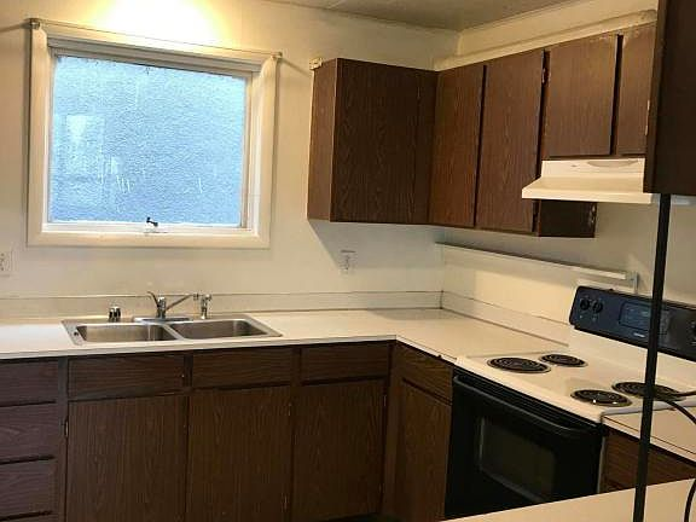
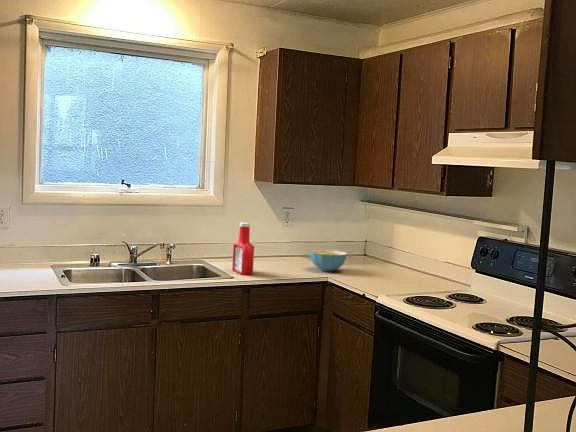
+ soap bottle [231,222,255,276]
+ cereal bowl [309,249,348,272]
